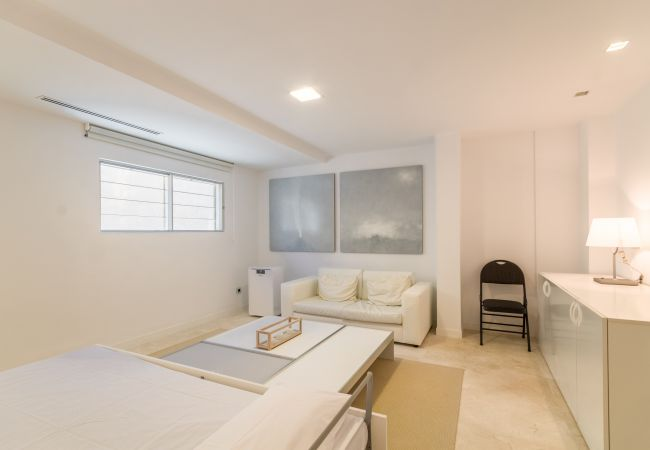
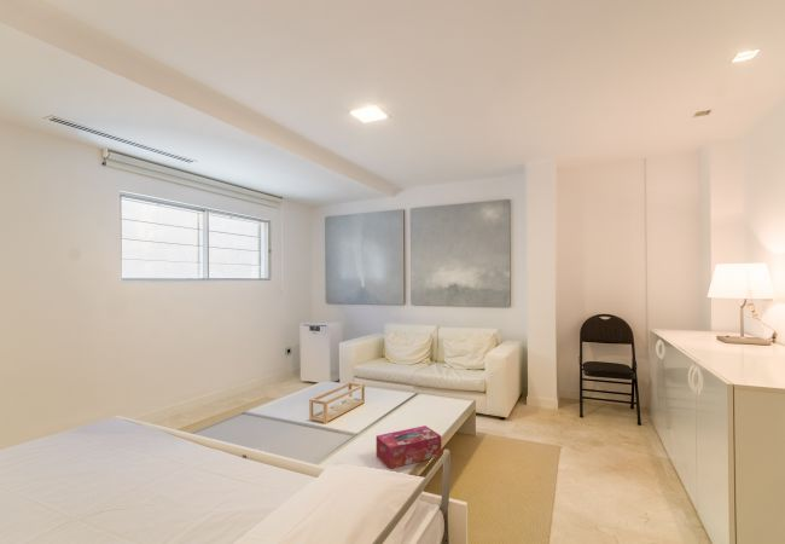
+ tissue box [376,424,442,470]
